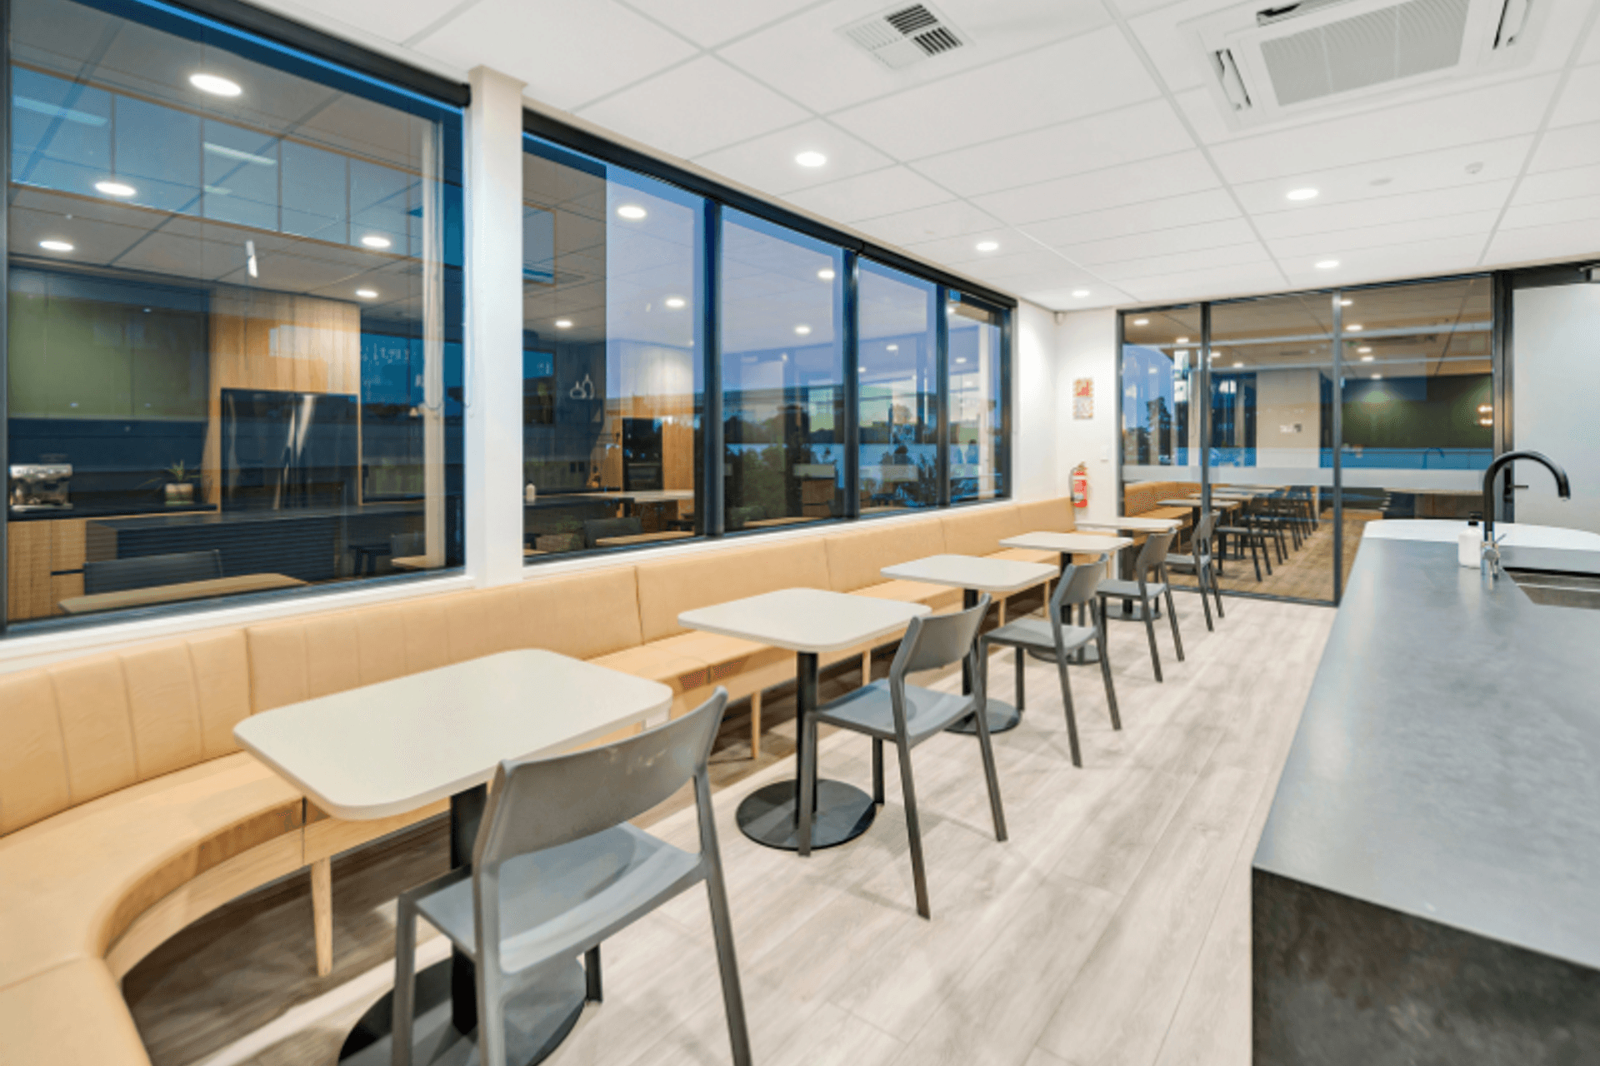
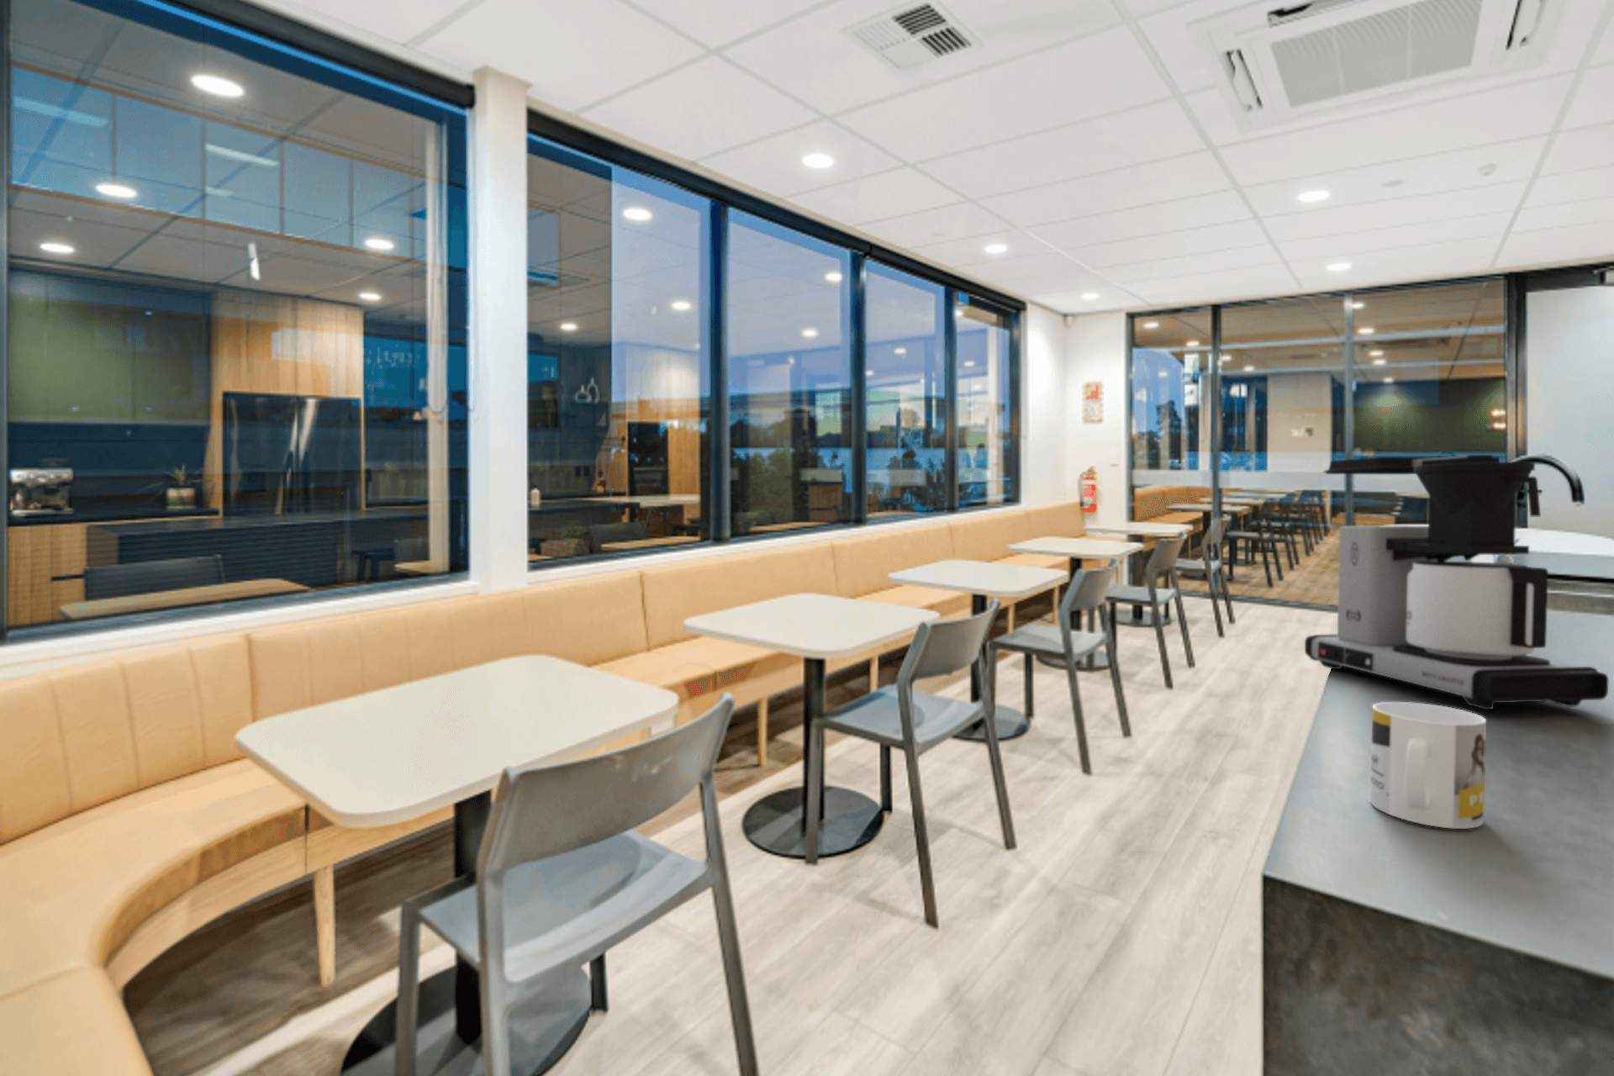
+ mug [1369,701,1487,830]
+ coffee maker [1304,454,1609,710]
